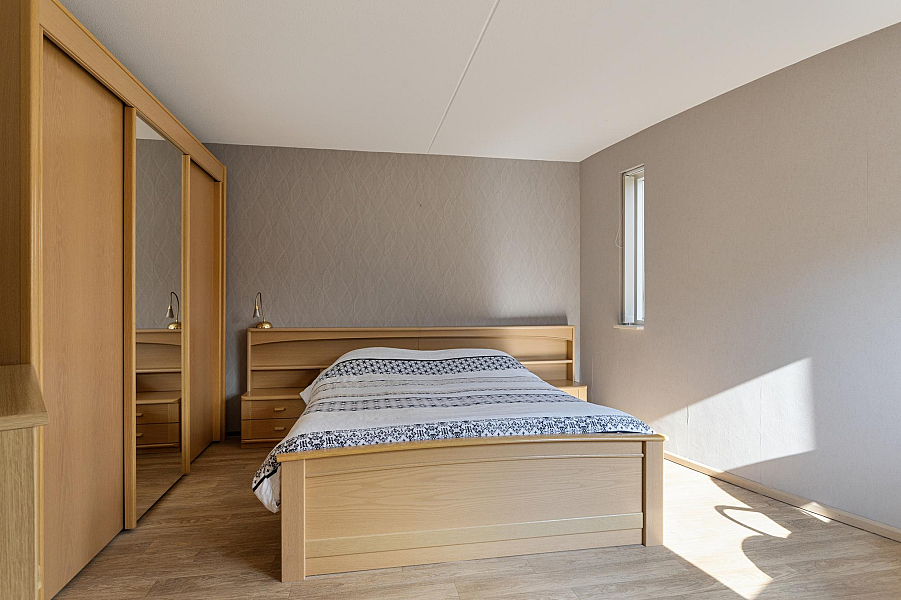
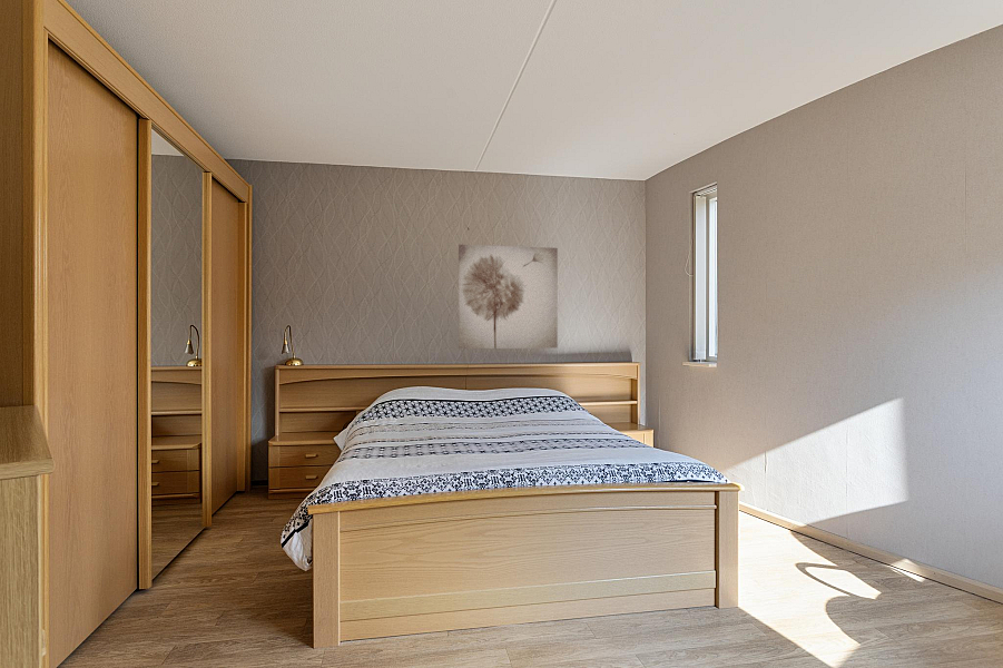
+ wall art [458,244,559,350]
